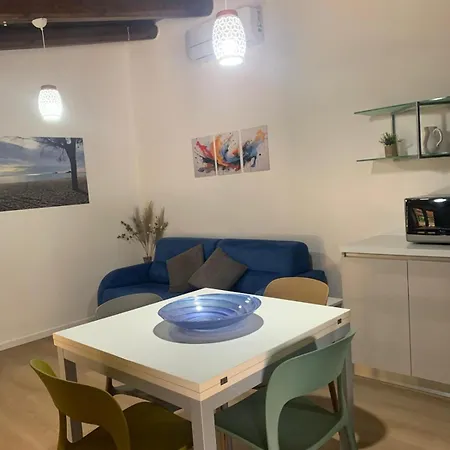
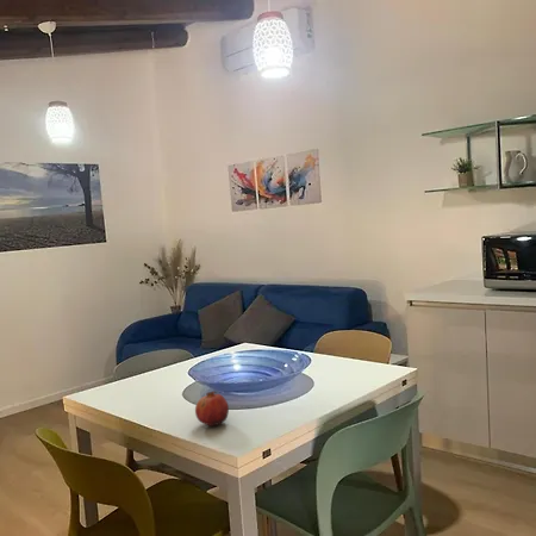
+ fruit [194,391,230,428]
